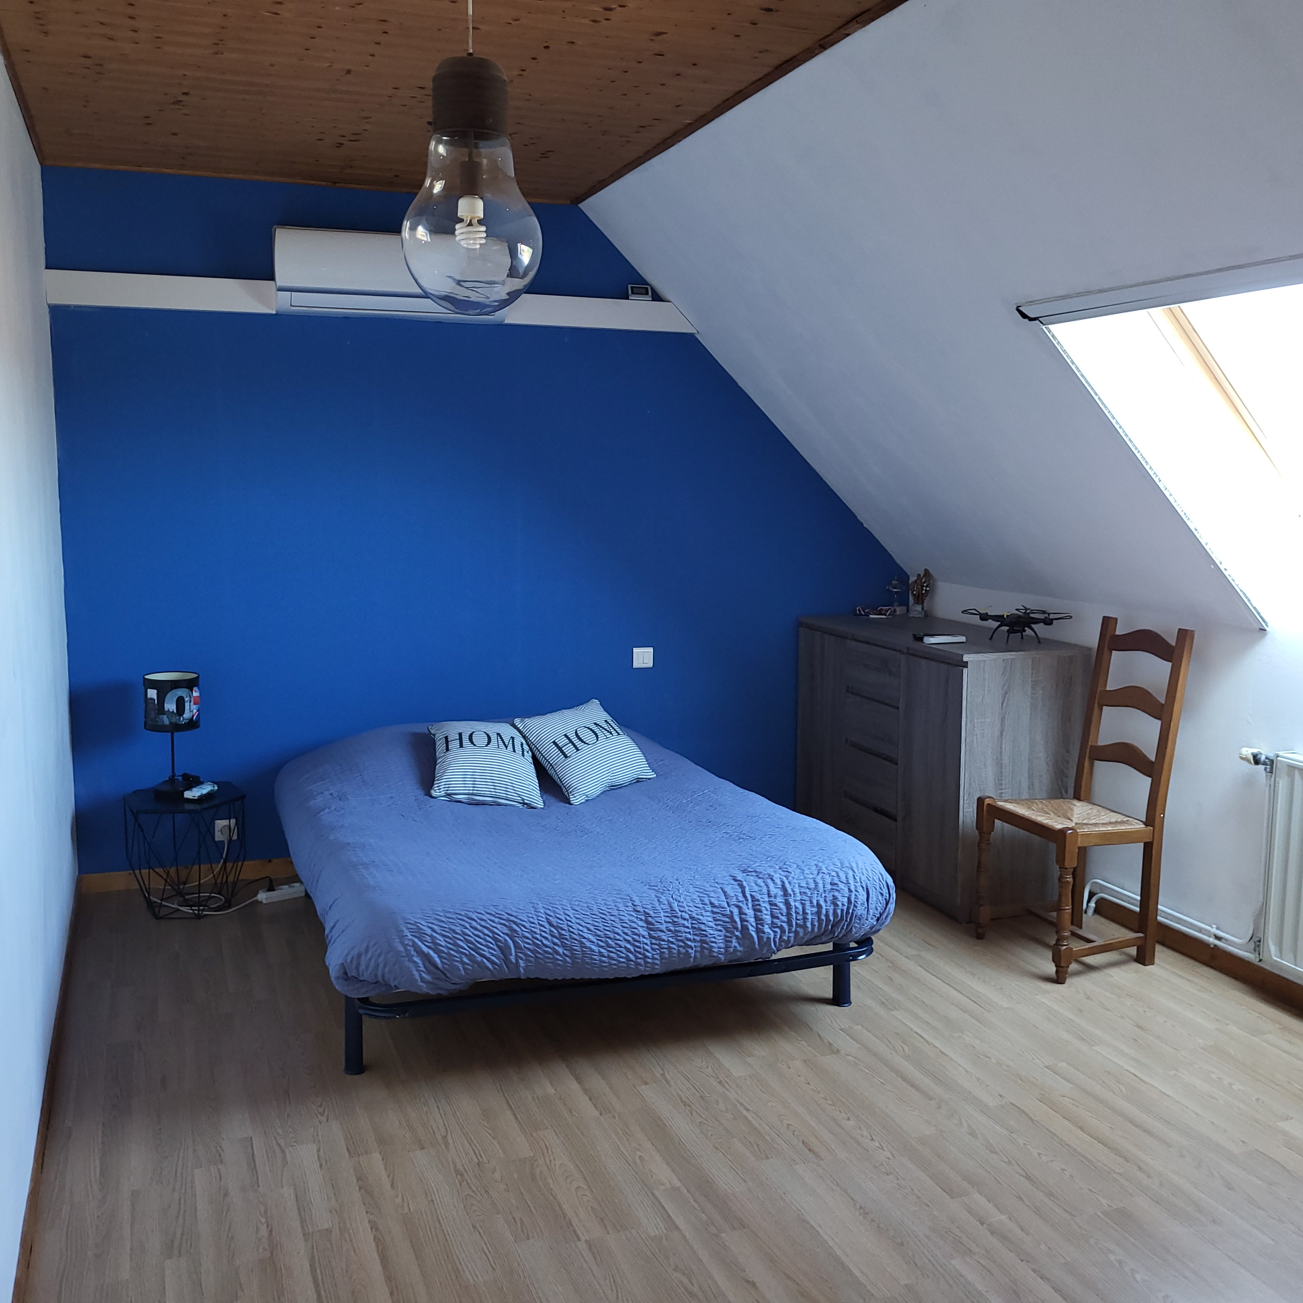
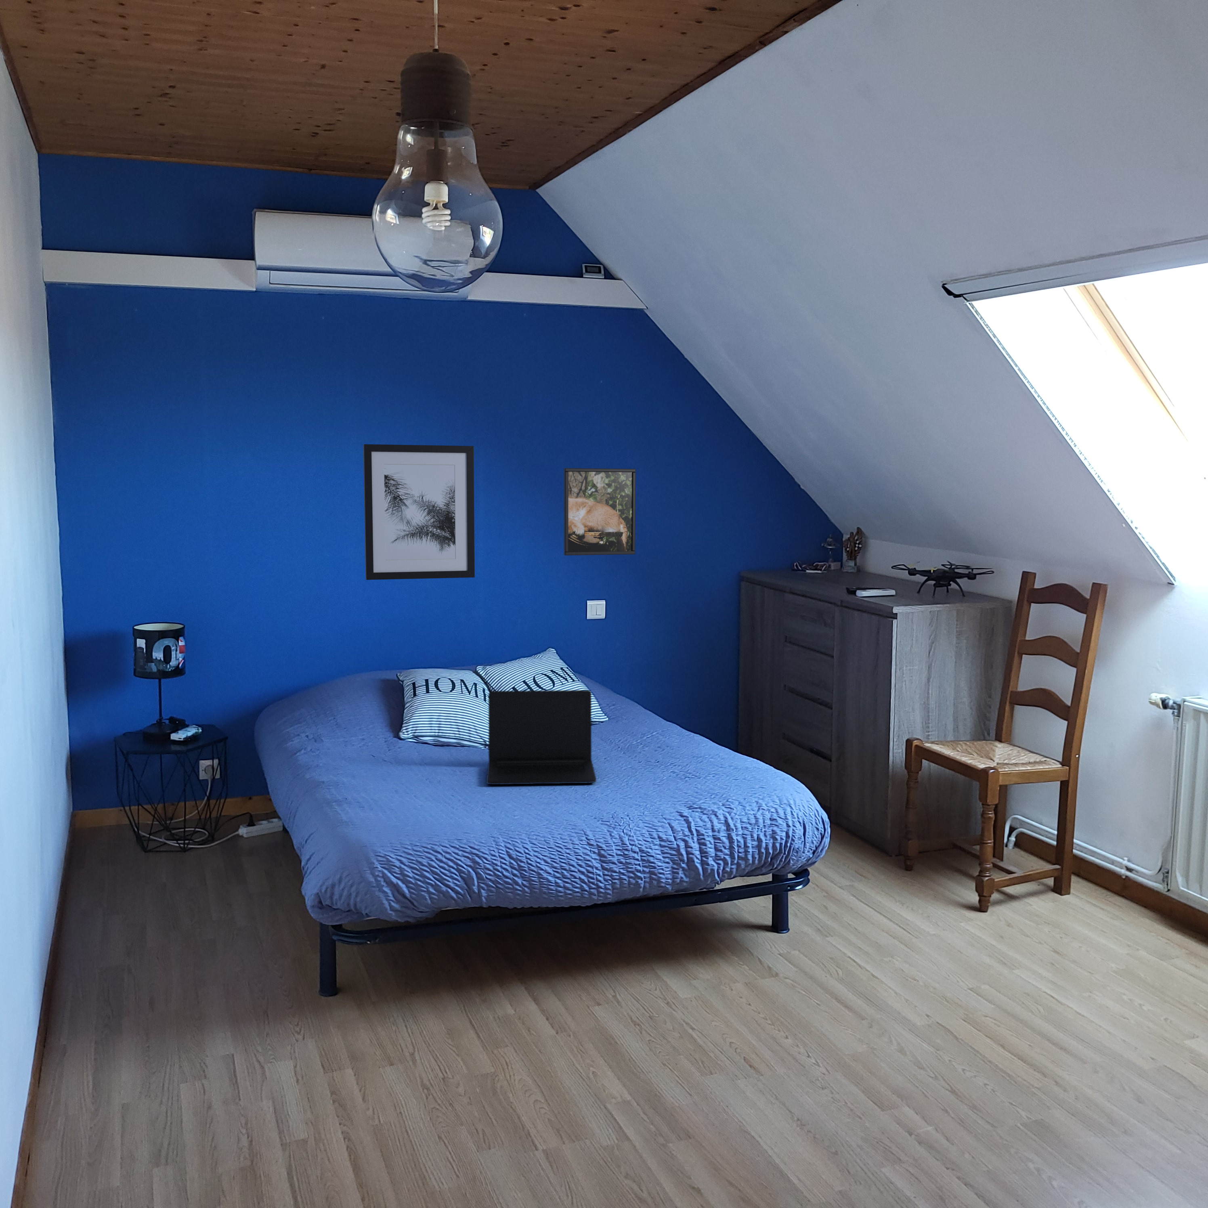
+ wall art [363,444,476,580]
+ laptop [486,689,596,785]
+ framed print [564,468,636,556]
